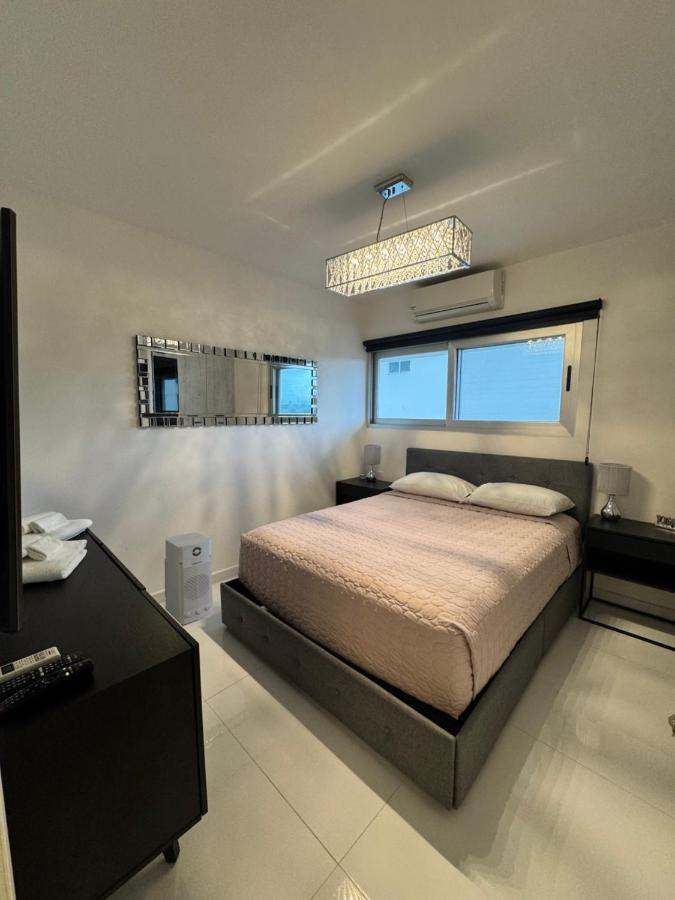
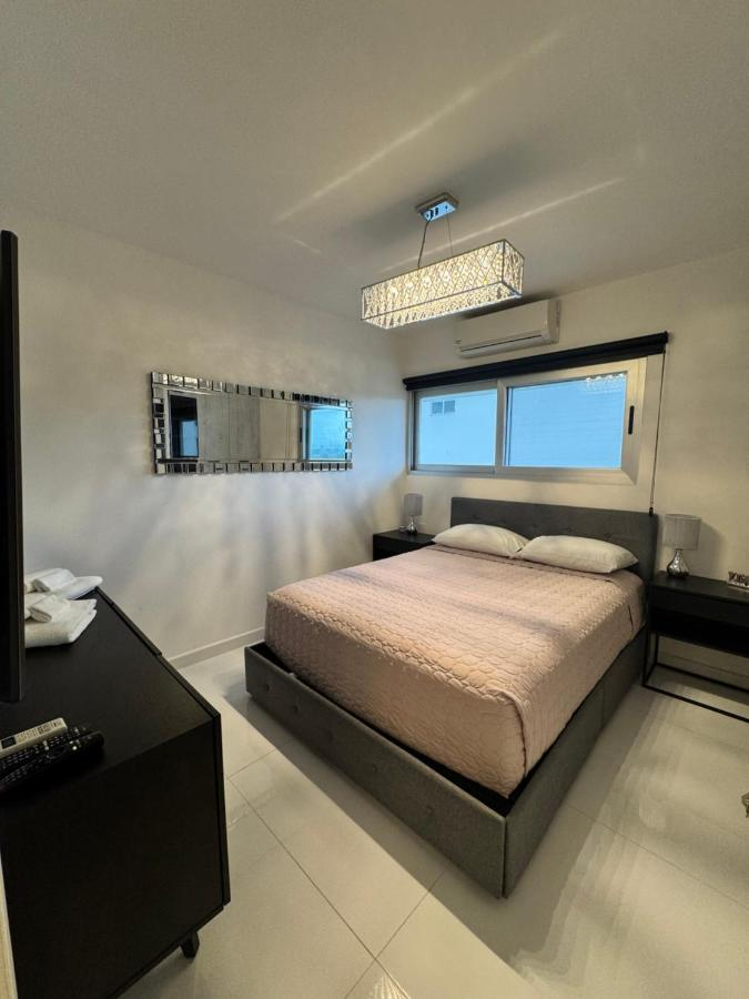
- air purifier [164,532,214,626]
